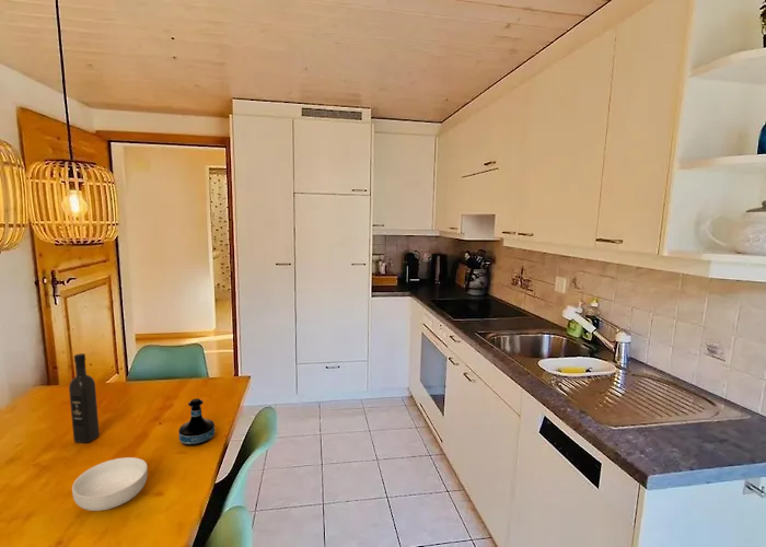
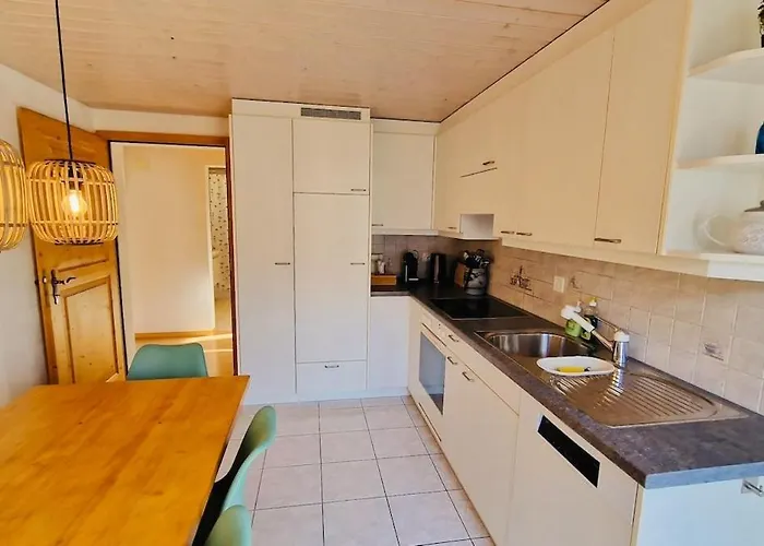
- tequila bottle [177,397,216,447]
- wine bottle [68,352,101,444]
- cereal bowl [71,456,149,512]
